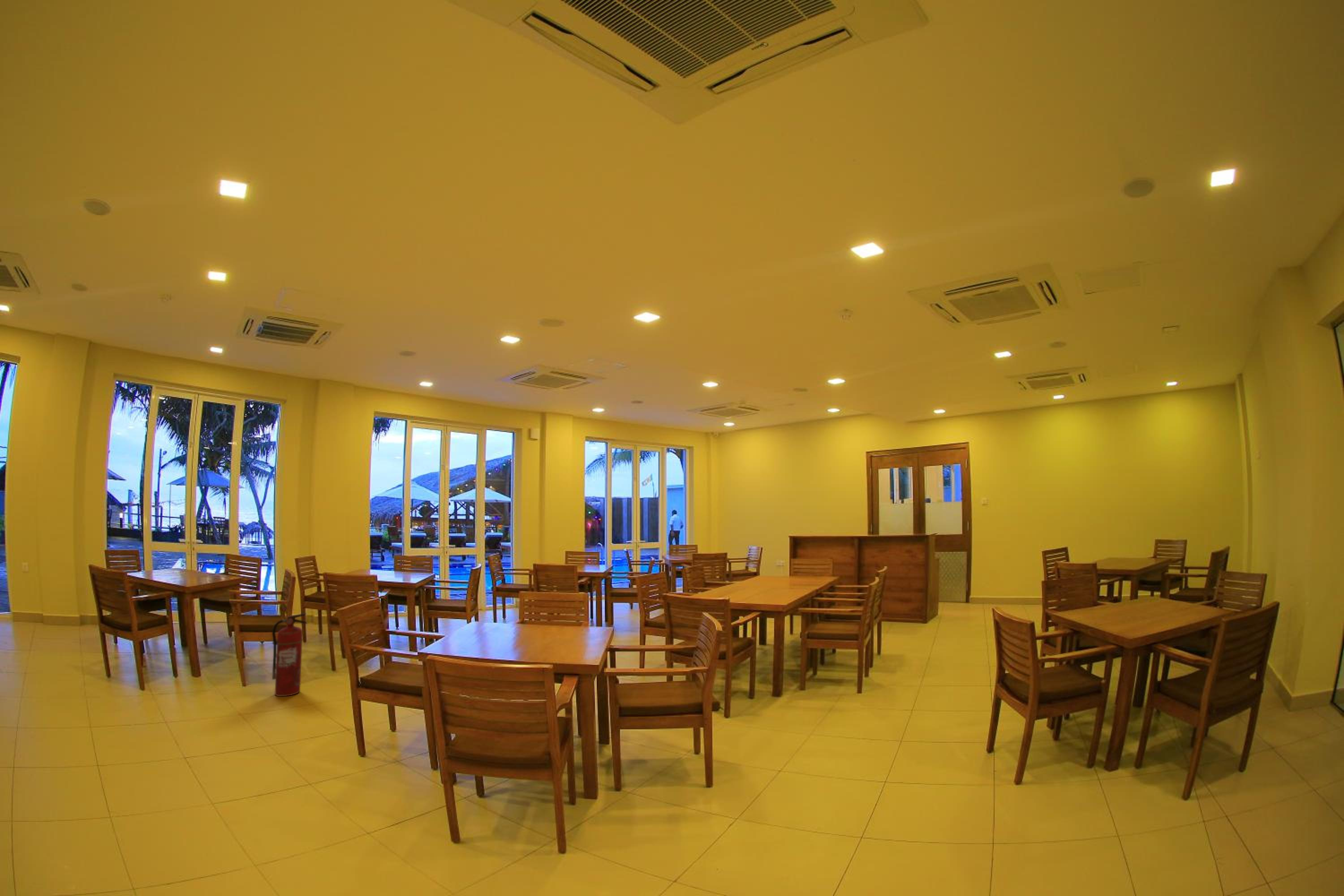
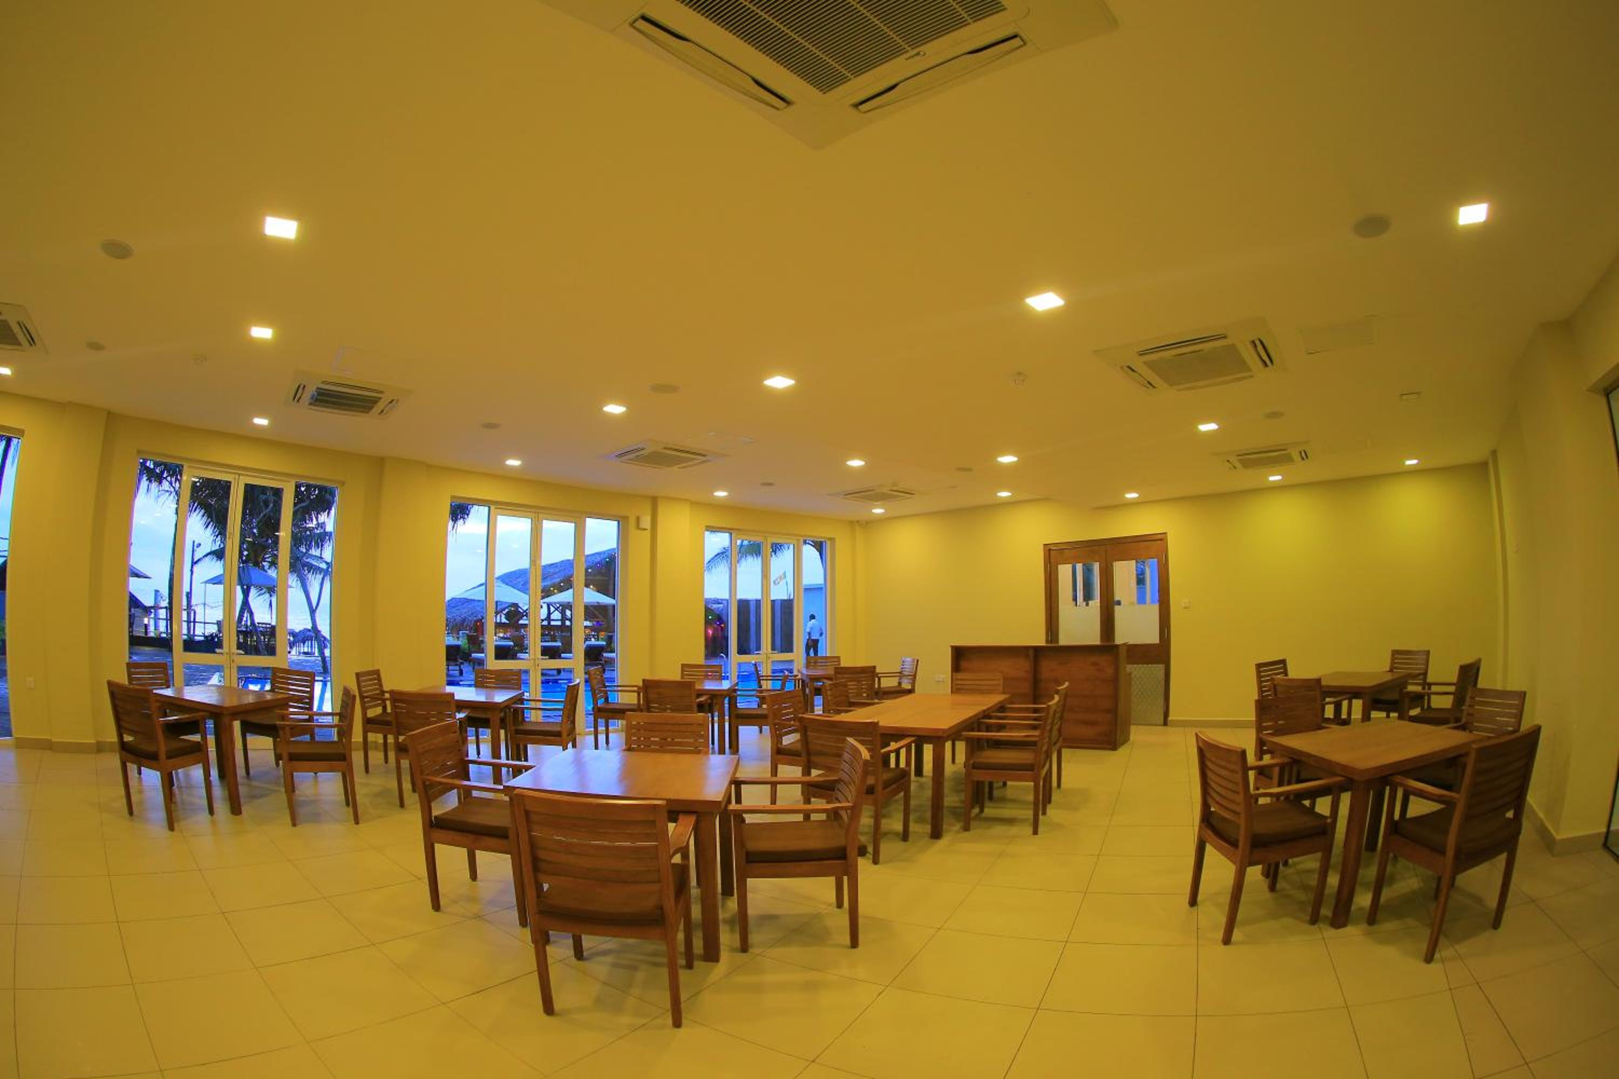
- fire extinguisher [271,612,308,697]
